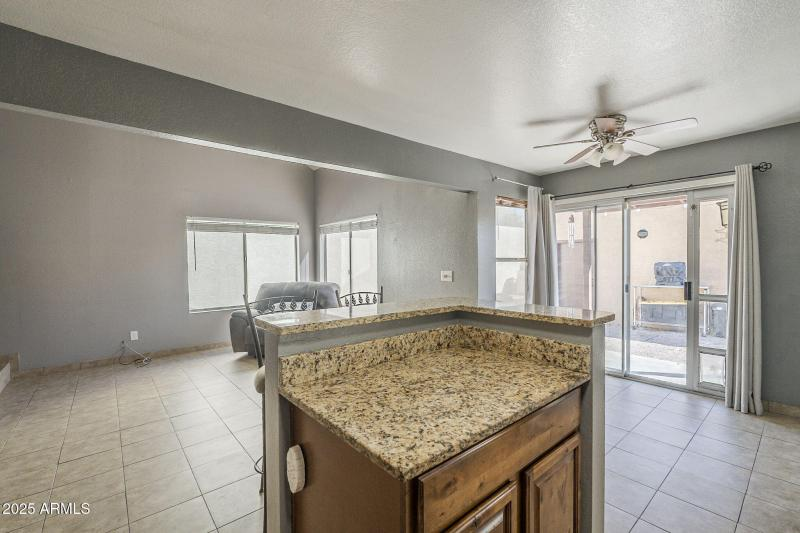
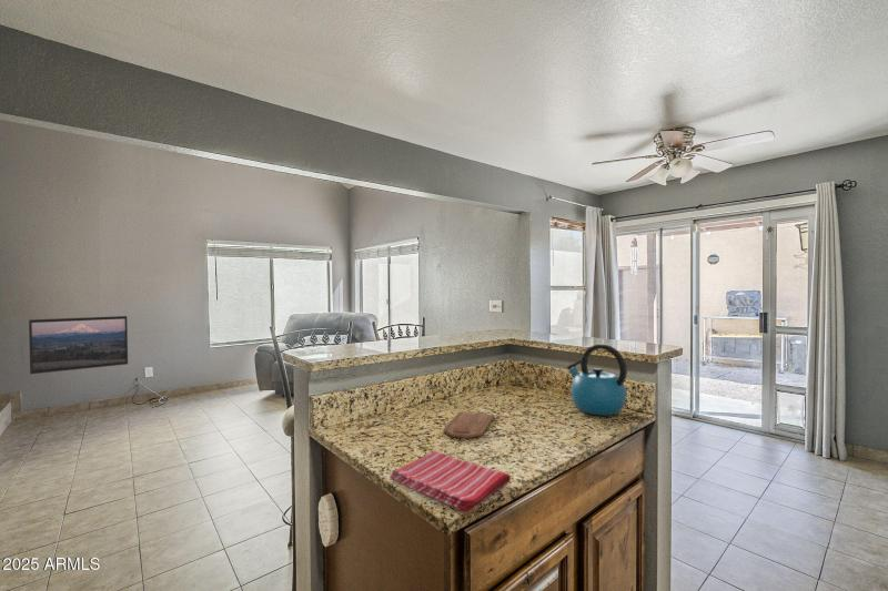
+ dish towel [389,450,512,514]
+ kettle [566,343,628,417]
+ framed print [28,315,129,375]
+ cutting board [443,410,495,439]
